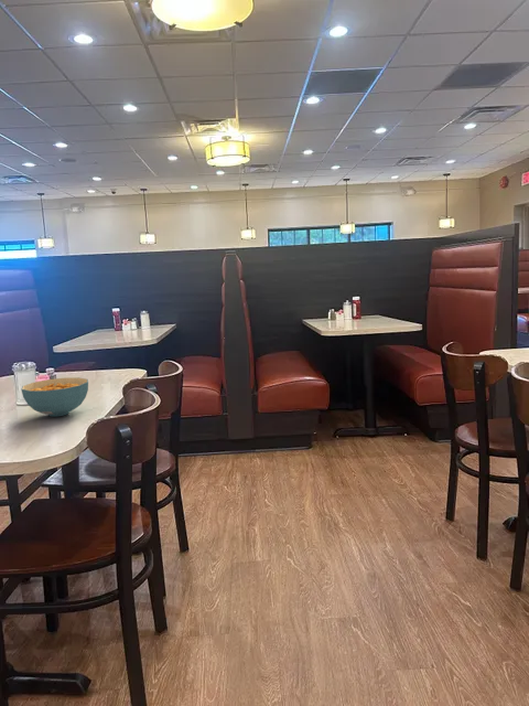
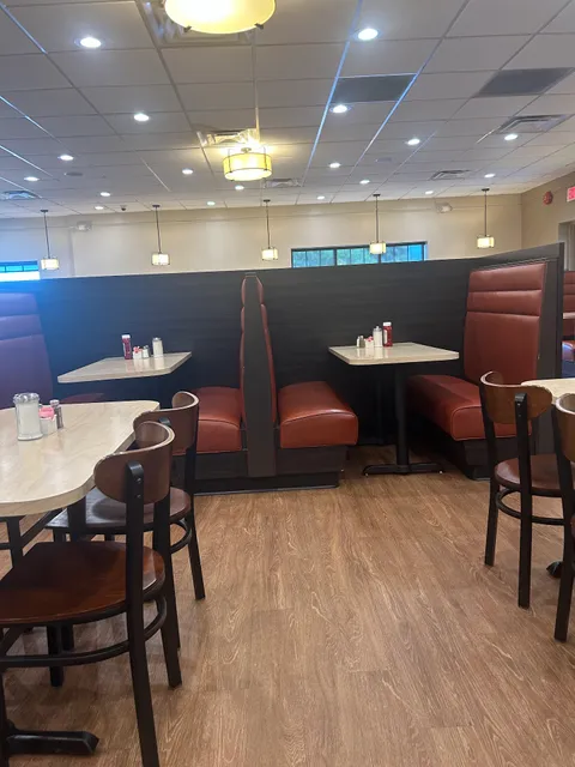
- cereal bowl [20,376,89,418]
